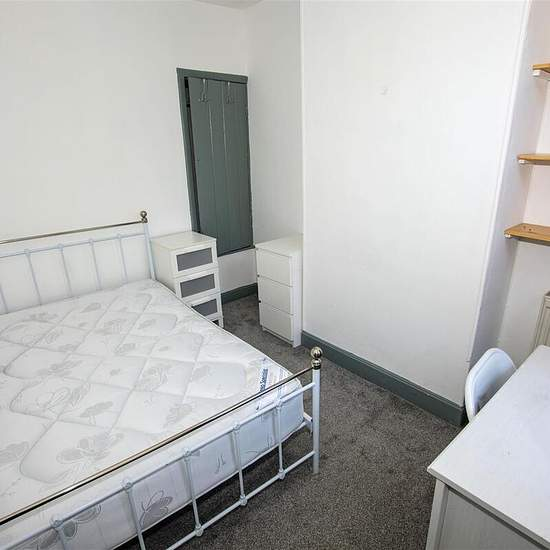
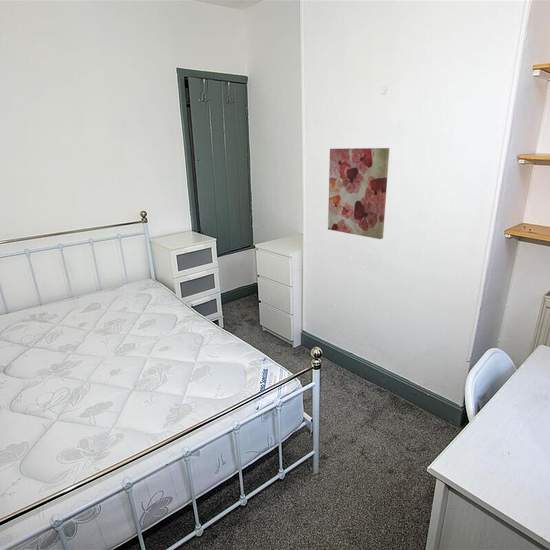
+ wall art [327,147,390,240]
